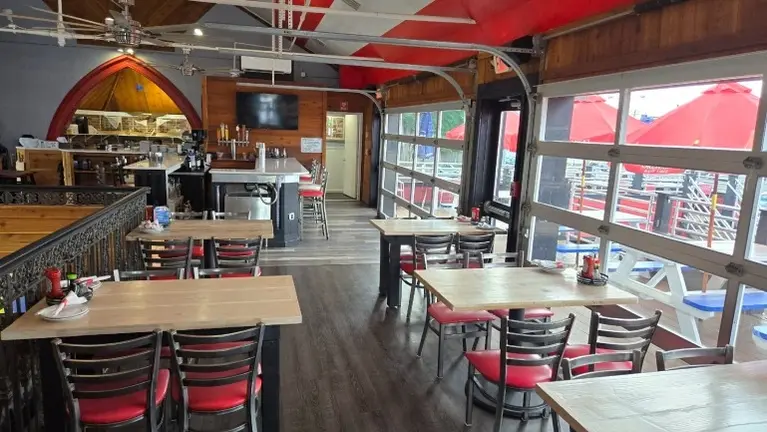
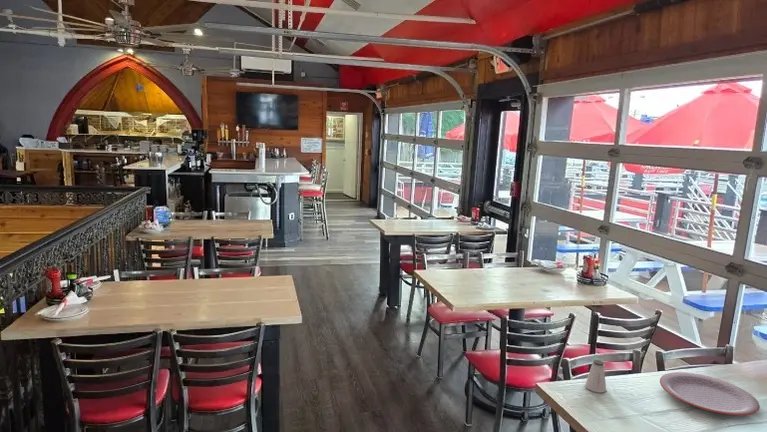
+ saltshaker [584,359,607,394]
+ plate [659,371,761,416]
